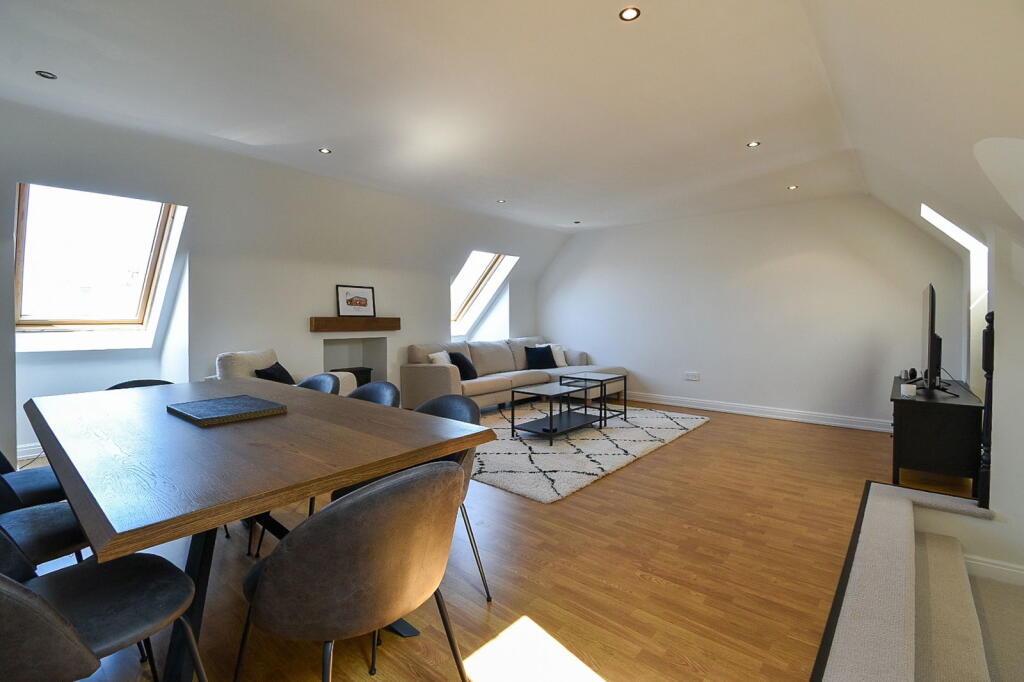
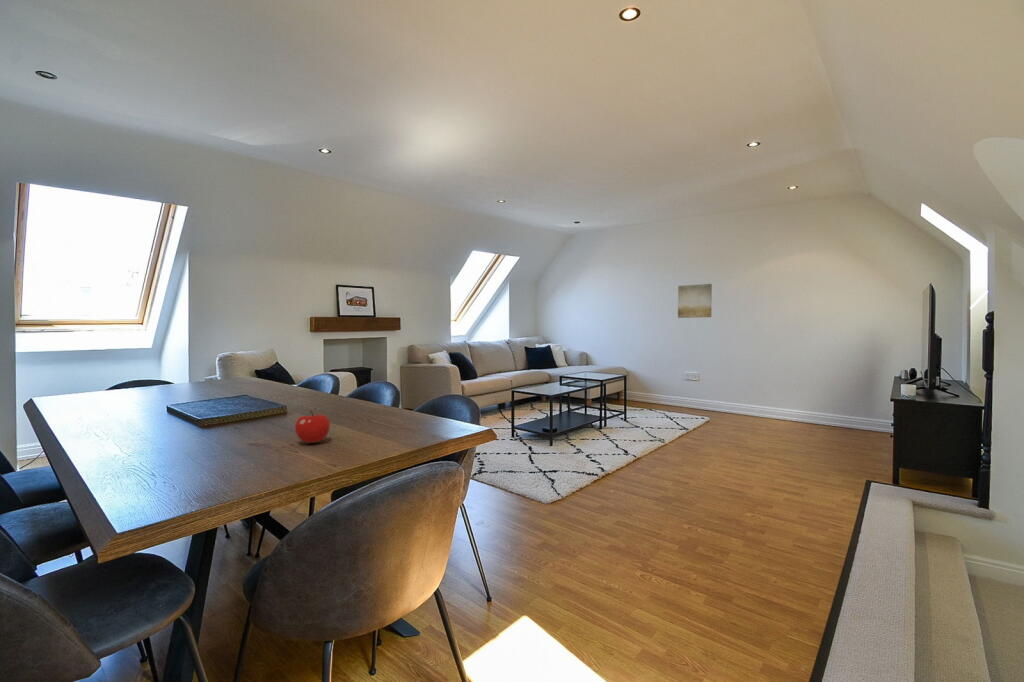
+ fruit [294,409,331,444]
+ wall art [677,283,713,319]
